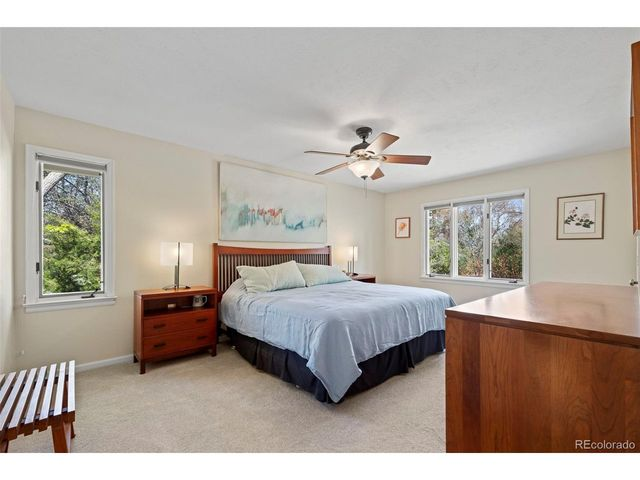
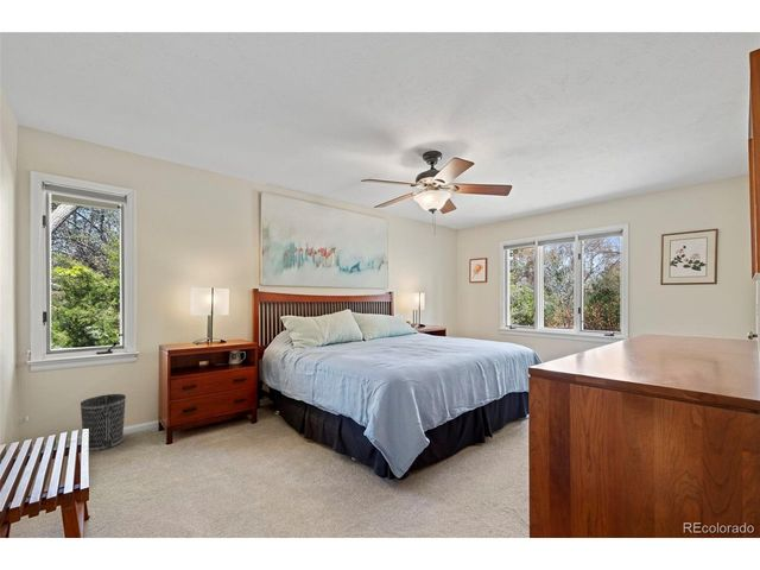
+ wastebasket [80,393,127,452]
